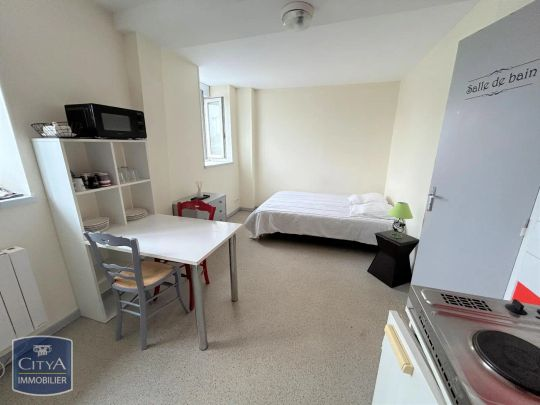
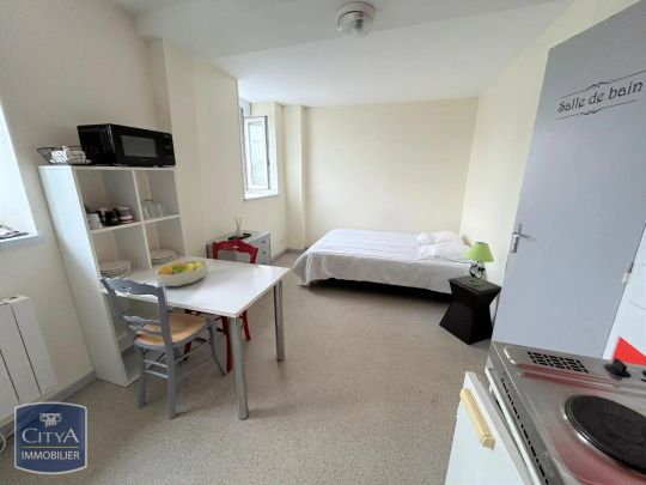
+ fruit bowl [154,259,209,287]
